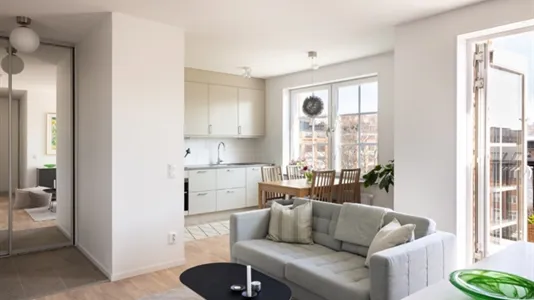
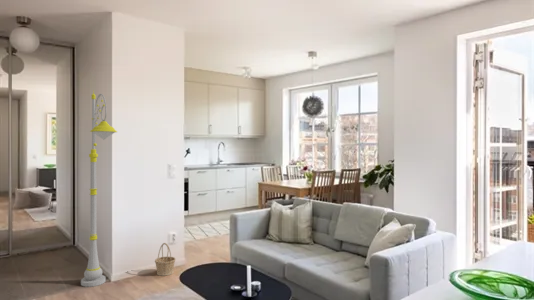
+ floor lamp [80,89,118,288]
+ basket [154,242,177,277]
